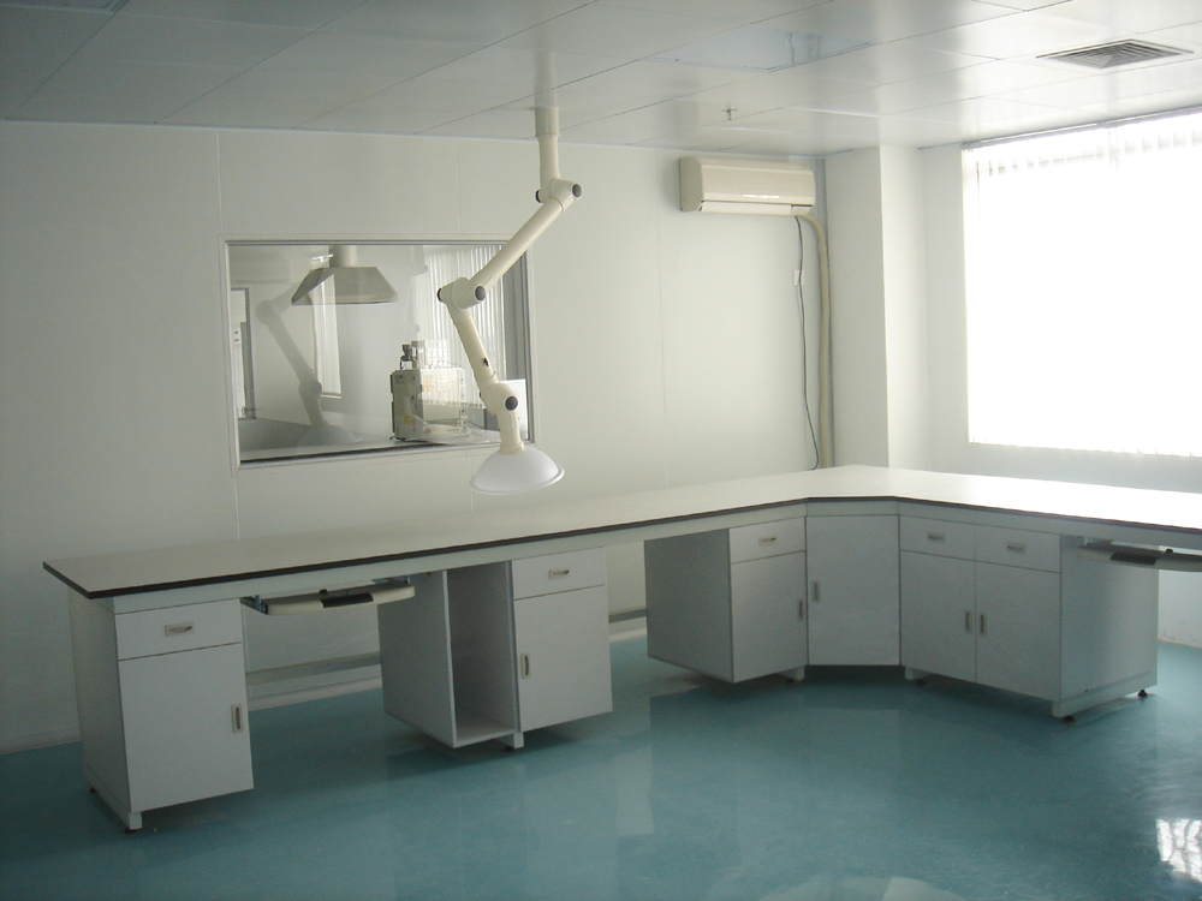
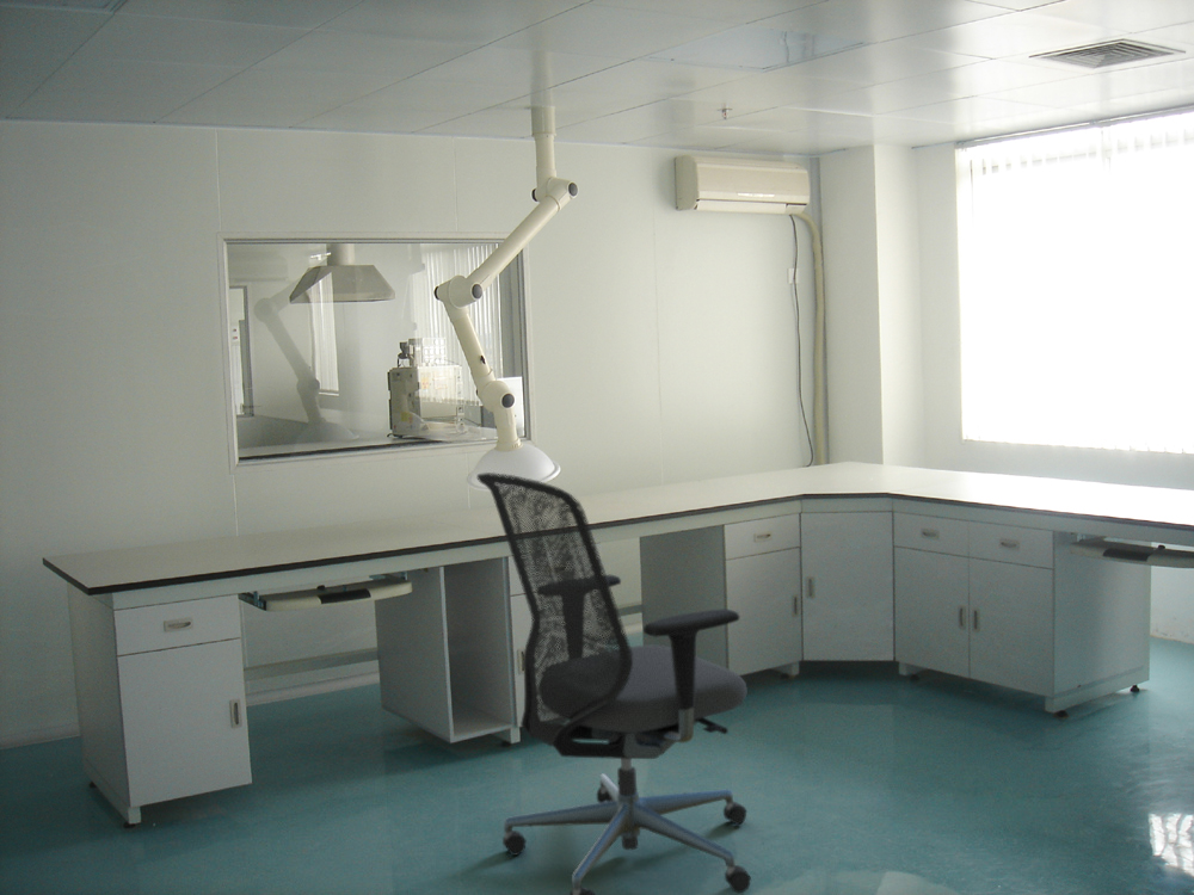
+ office chair [475,471,752,895]
